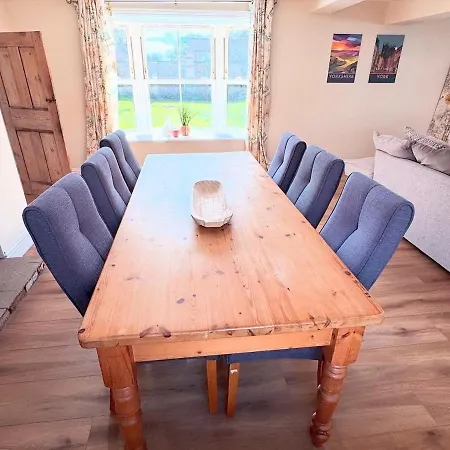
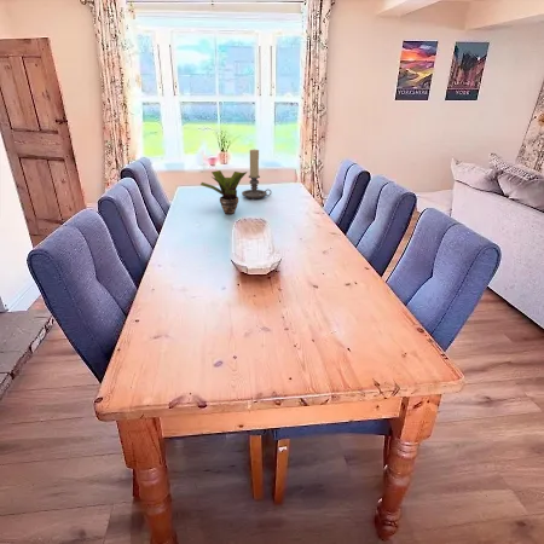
+ candle holder [241,149,272,199]
+ potted plant [199,169,248,215]
